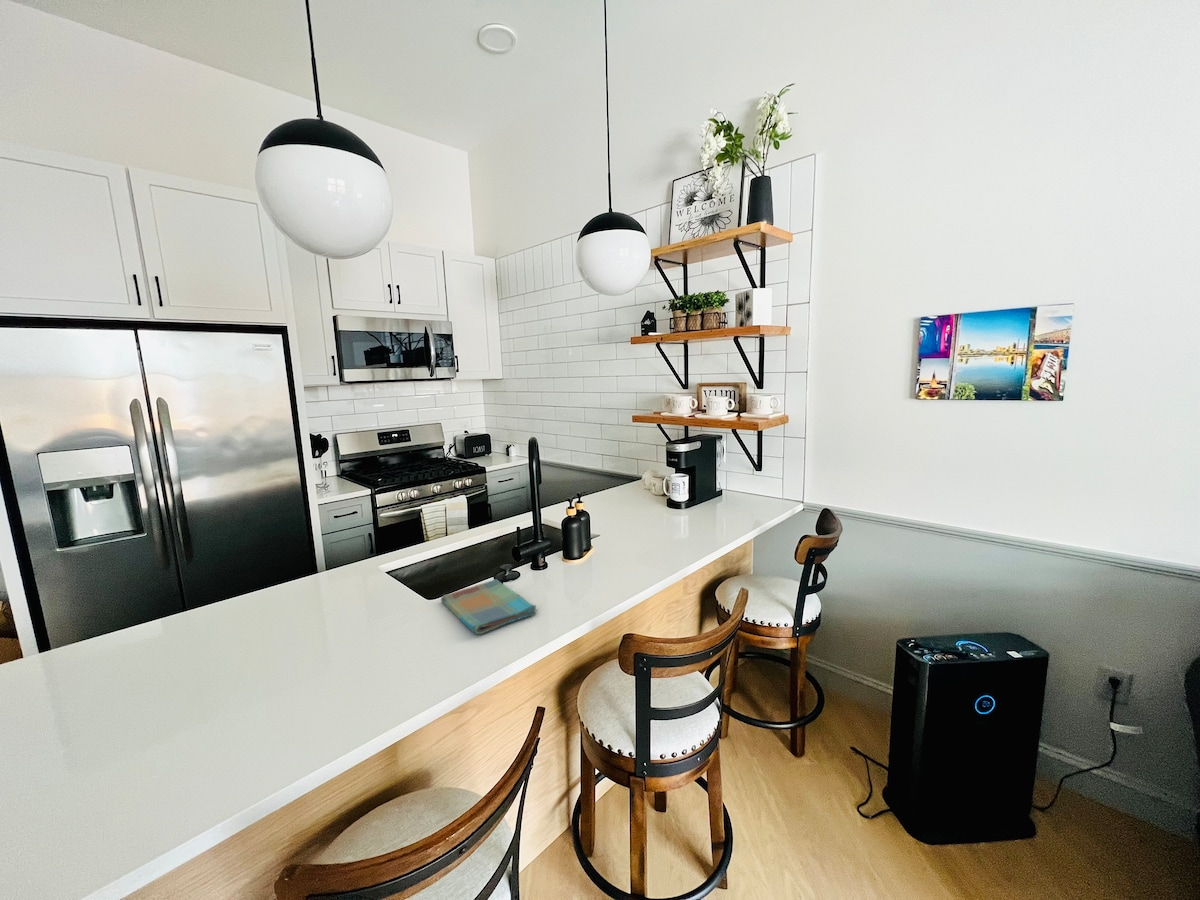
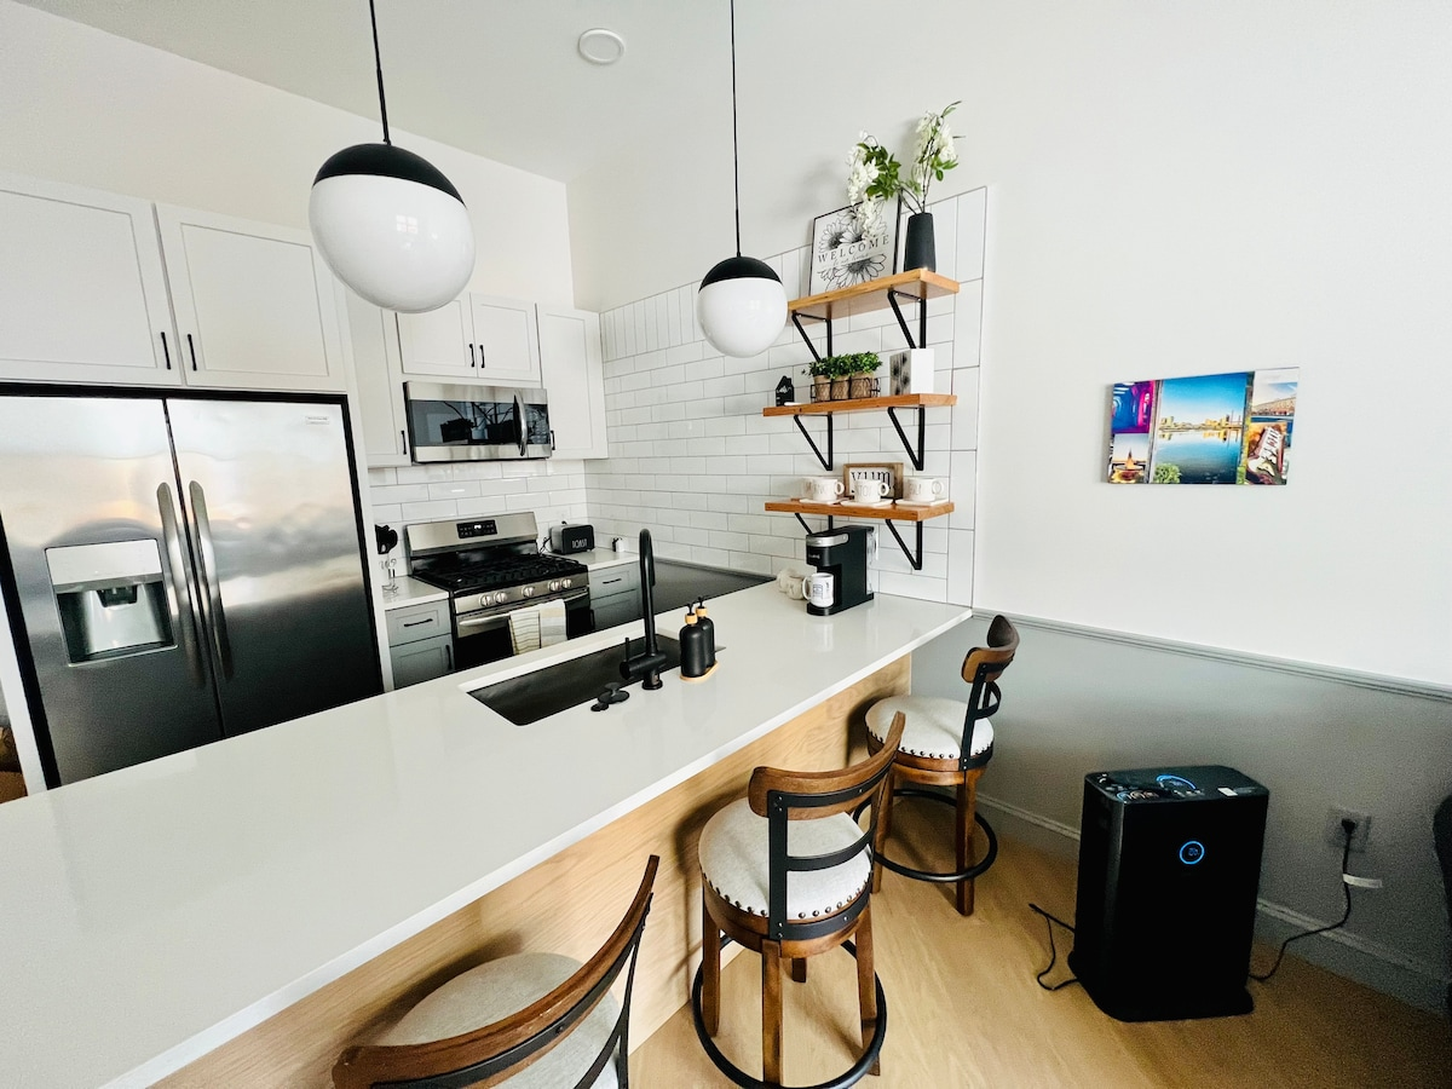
- dish towel [440,578,539,635]
